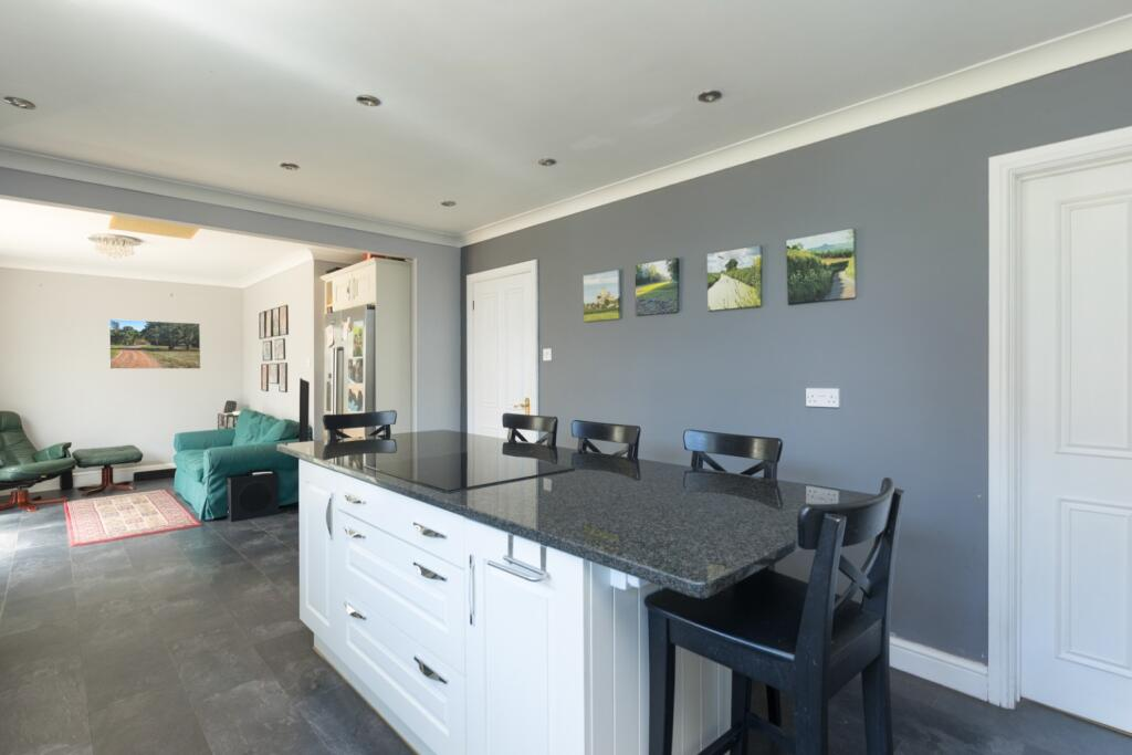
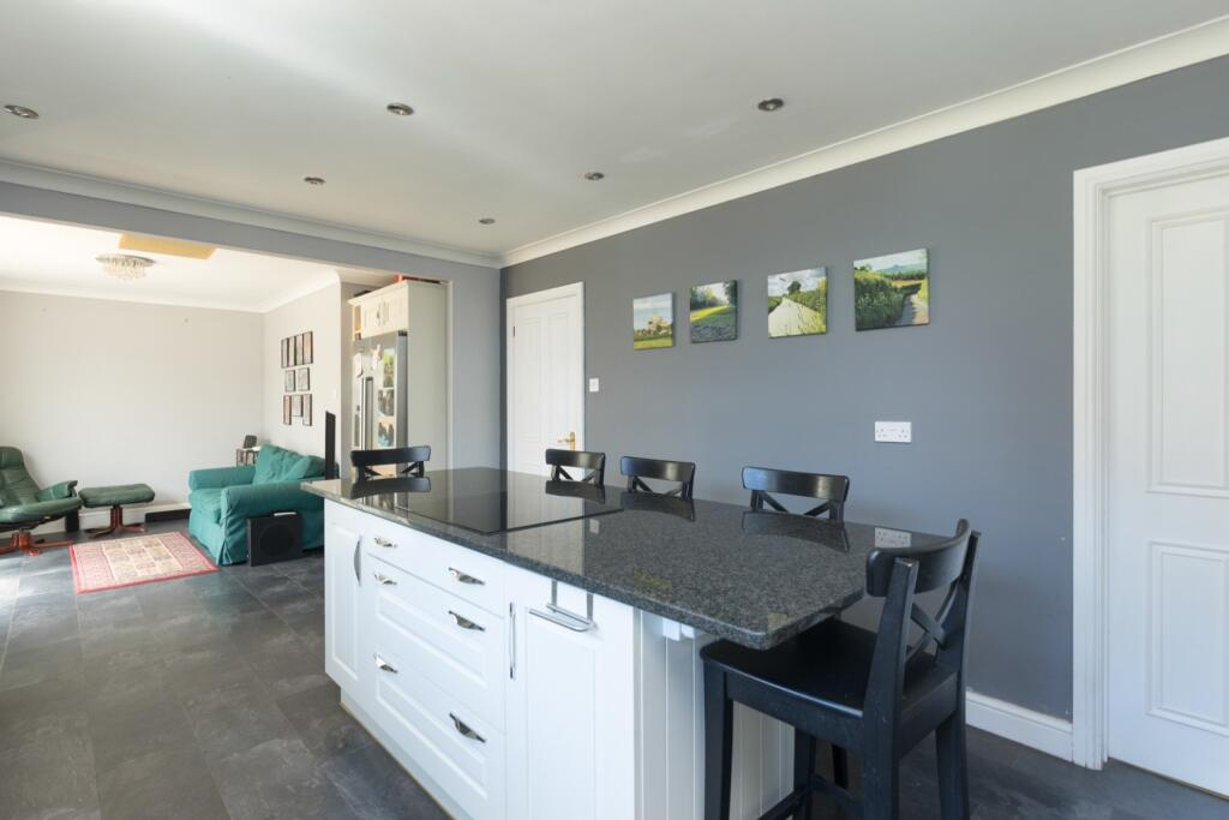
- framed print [108,318,201,370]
